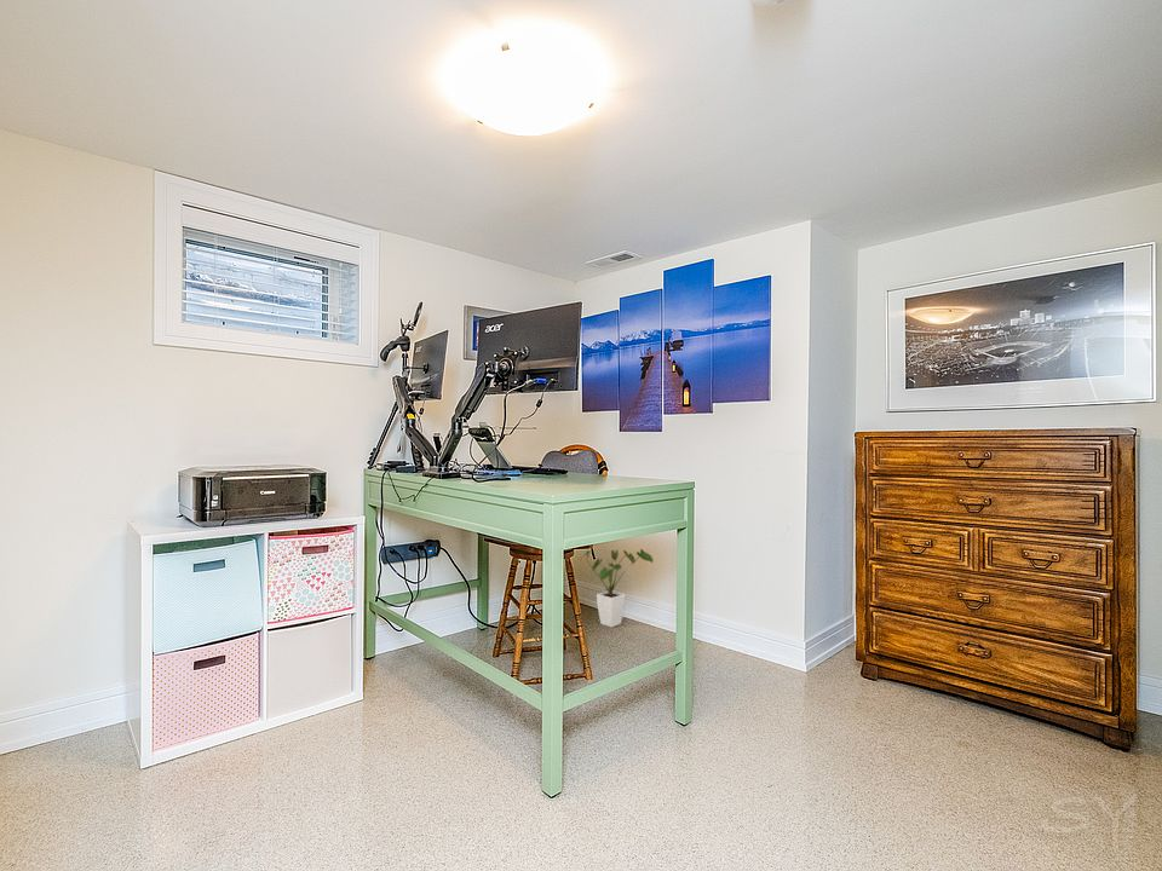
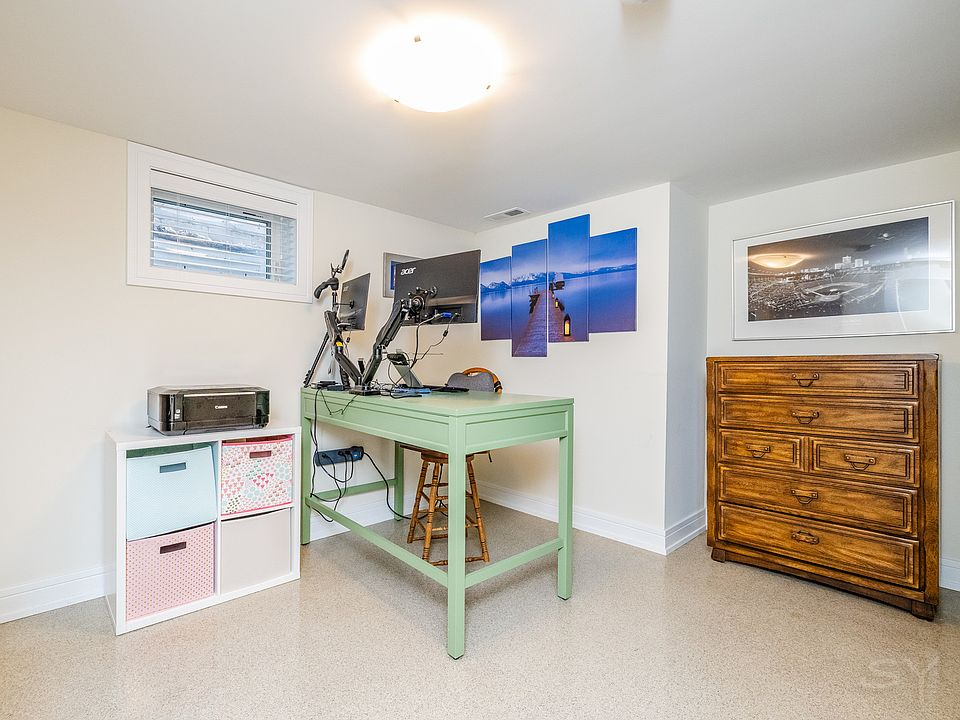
- house plant [579,548,655,628]
